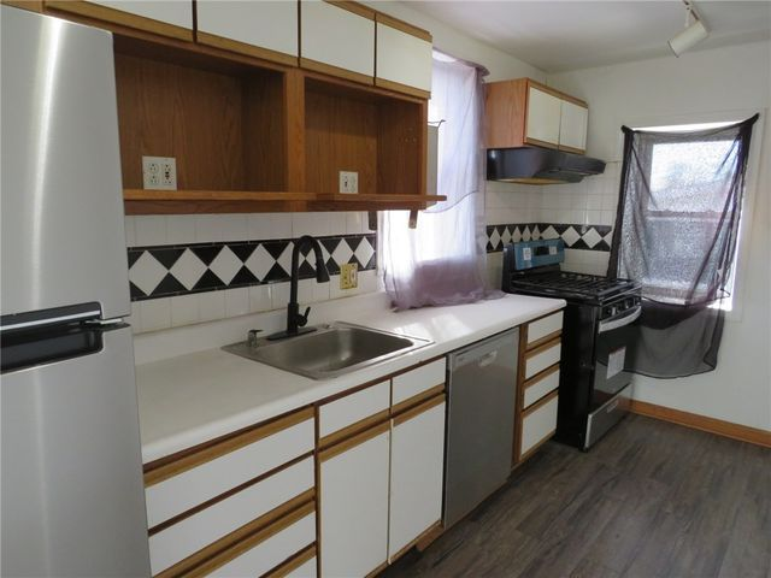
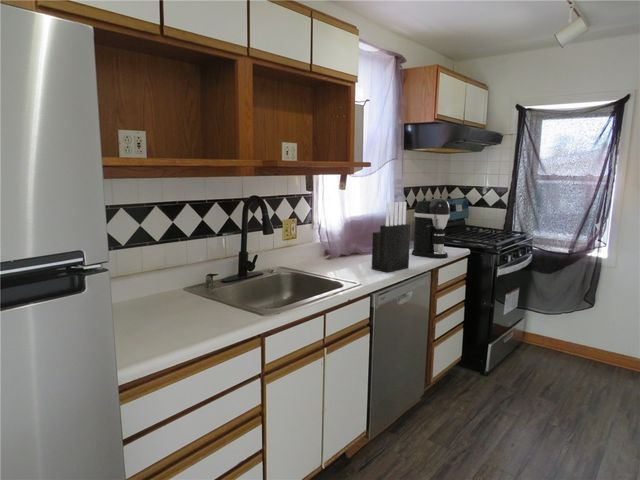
+ coffee maker [411,197,451,259]
+ knife block [371,201,411,273]
